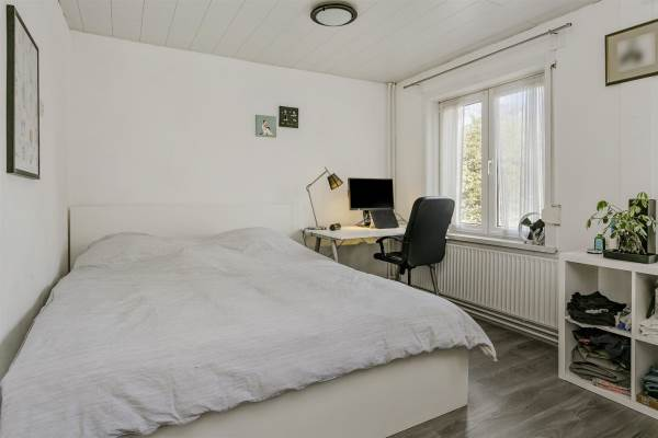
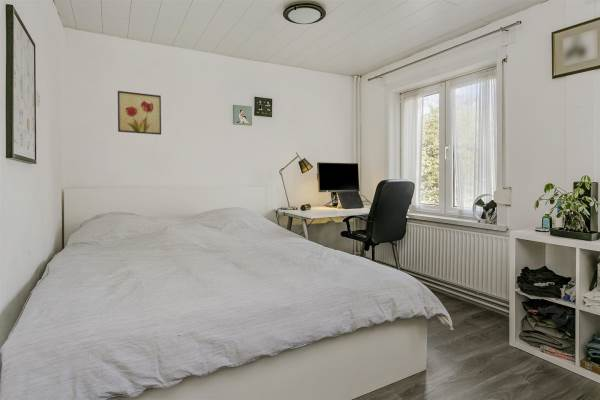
+ wall art [117,90,162,136]
